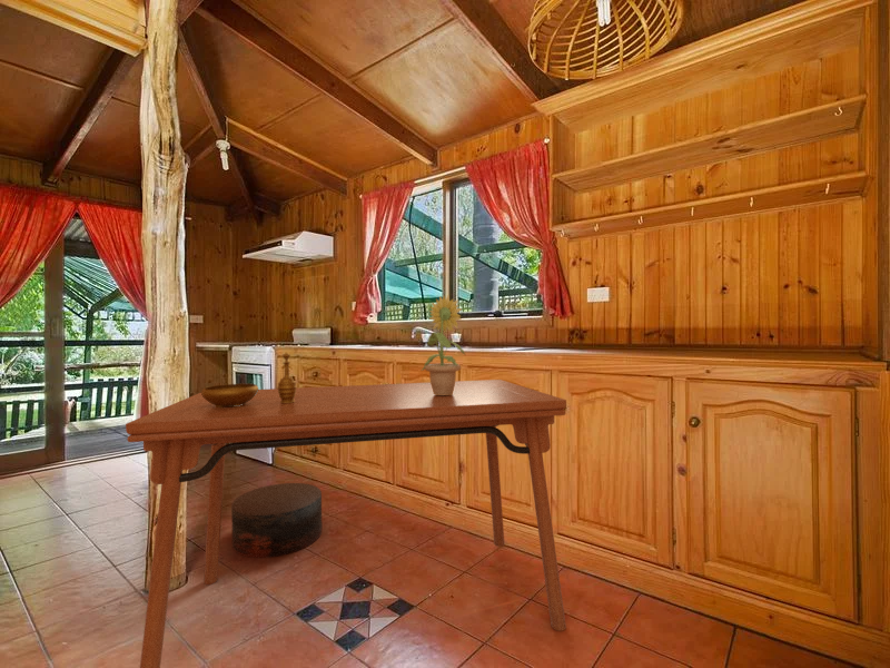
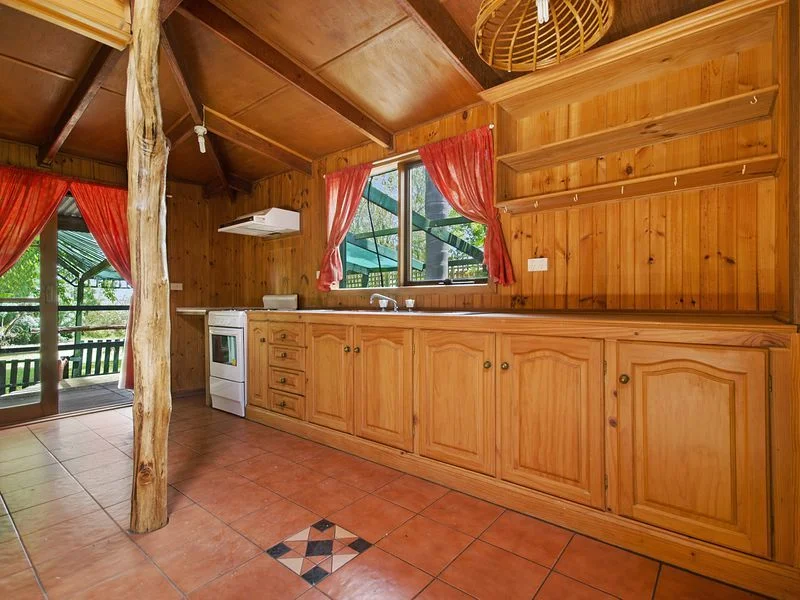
- decorative bowl [200,352,298,407]
- sunflower [421,295,466,395]
- dining table [125,379,567,668]
- stool [230,482,323,559]
